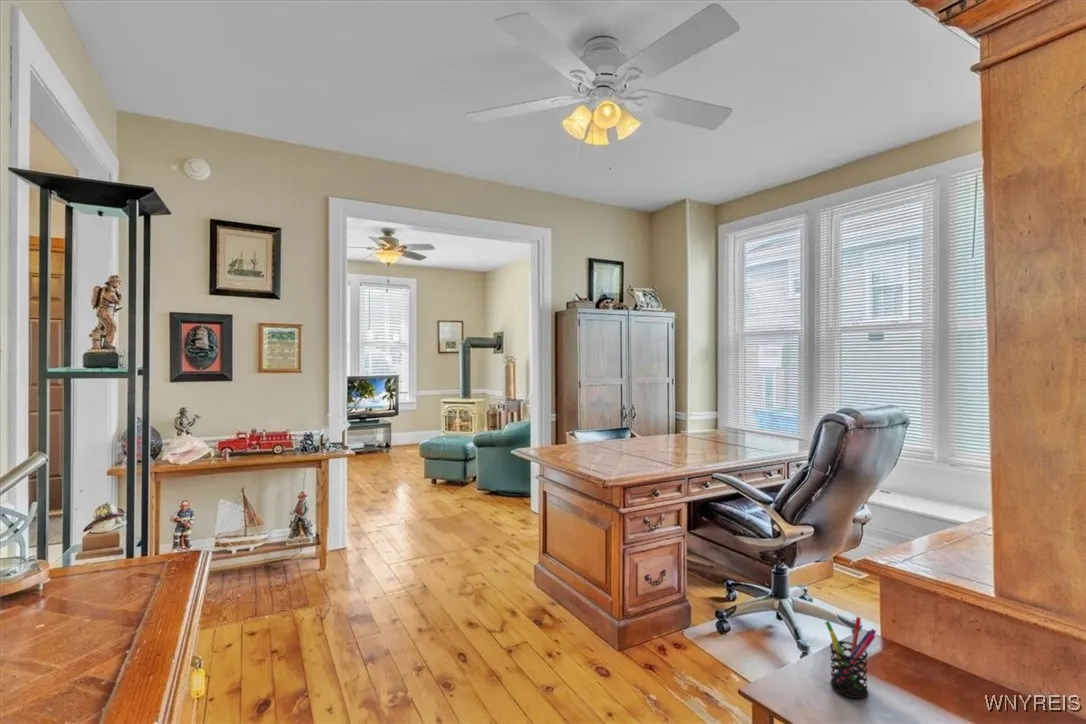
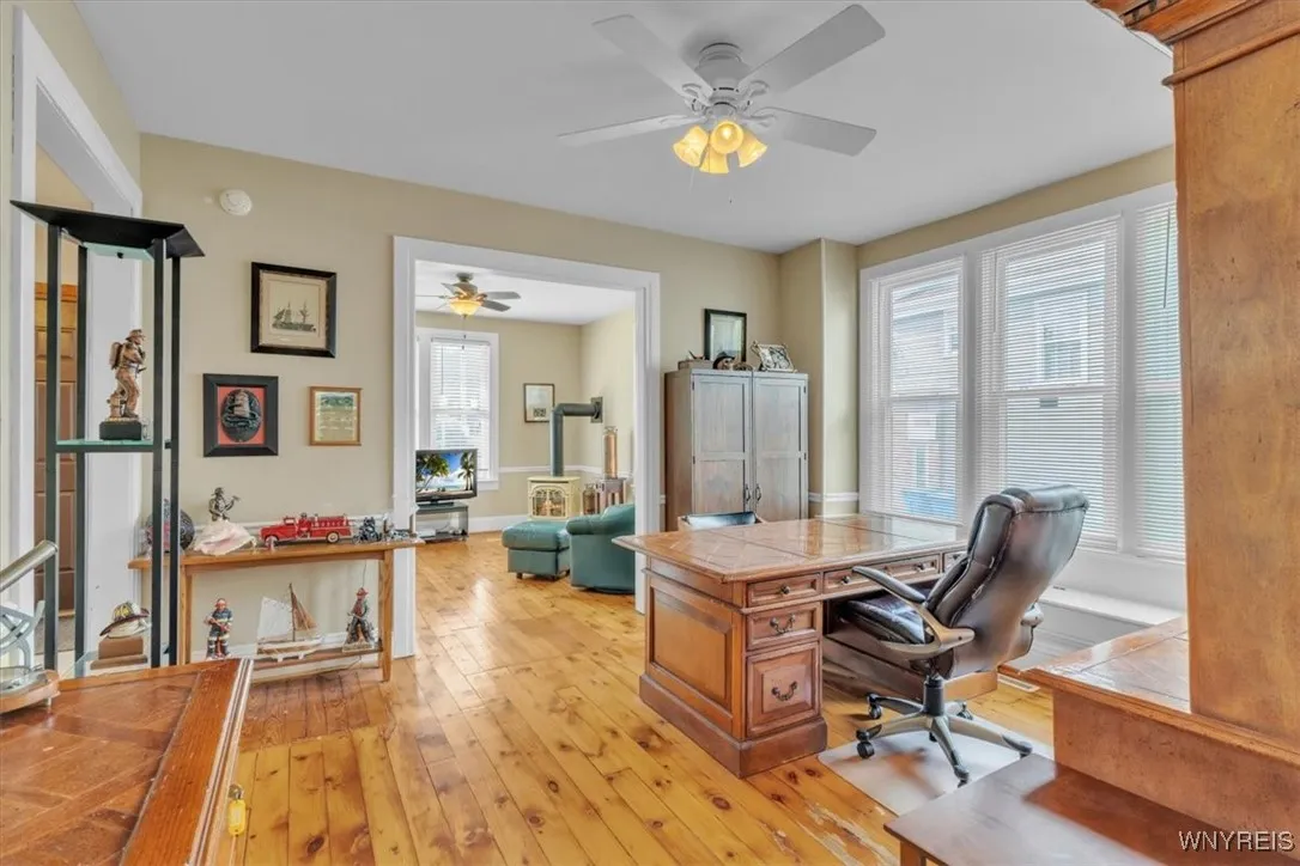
- pen holder [824,616,877,699]
